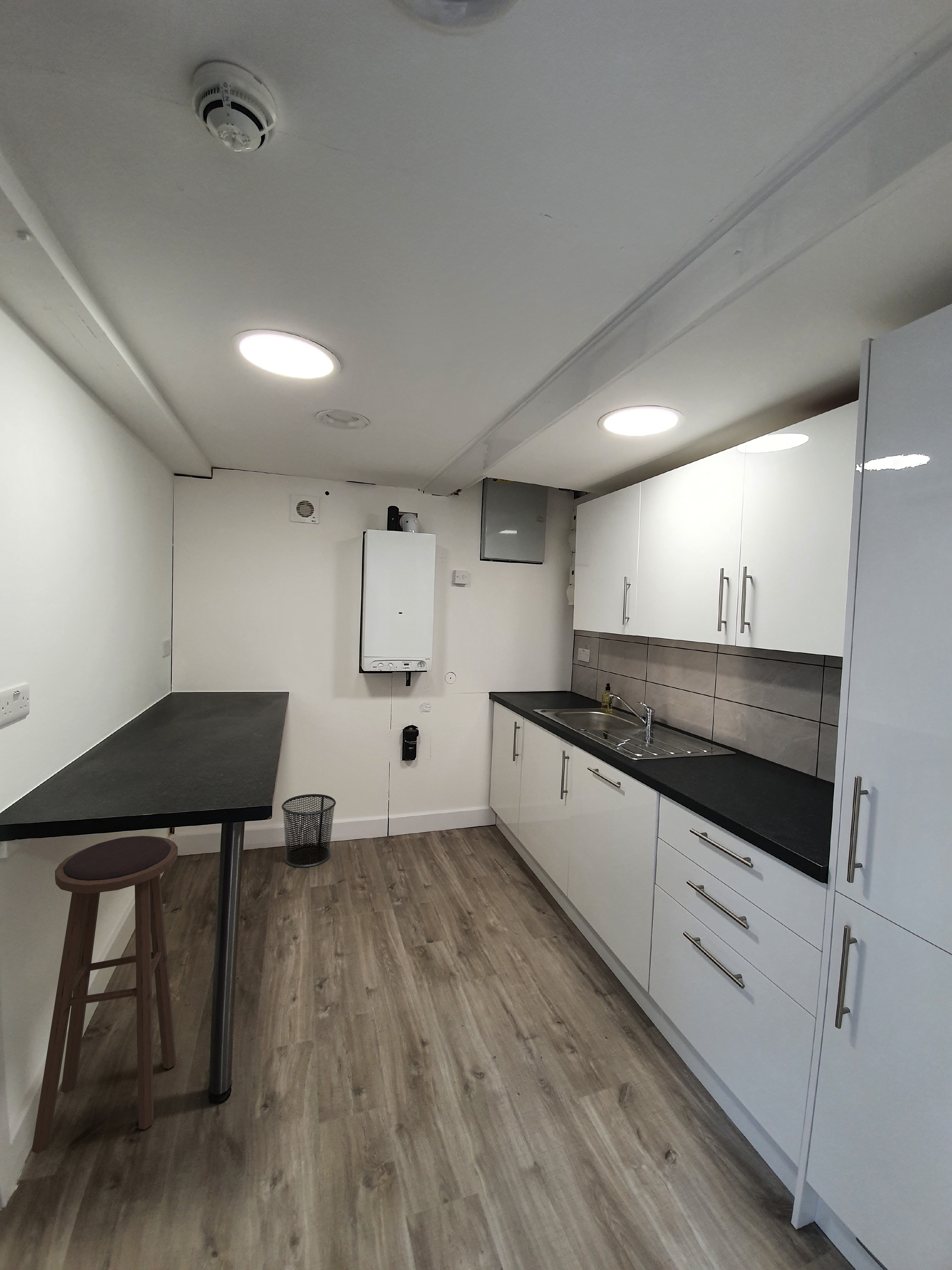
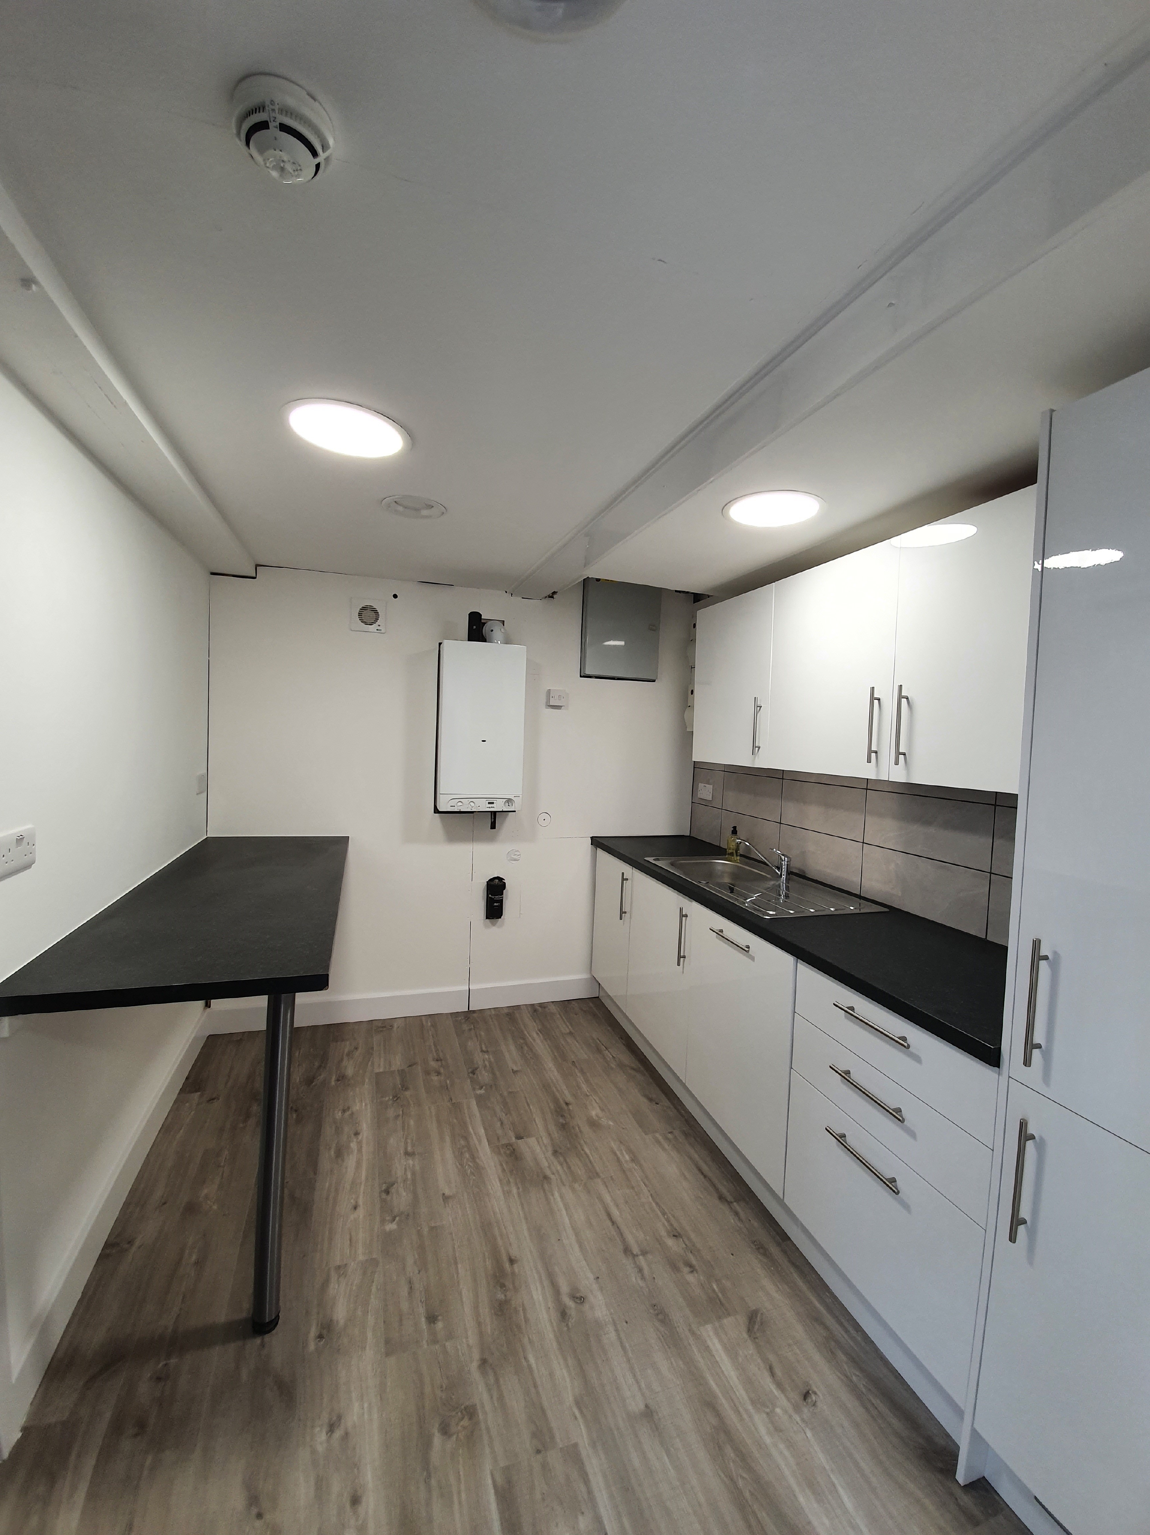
- stool [32,836,178,1154]
- waste bin [281,794,336,868]
